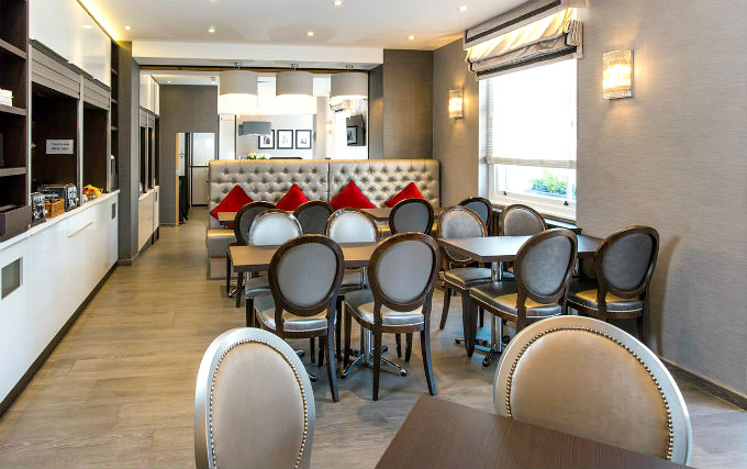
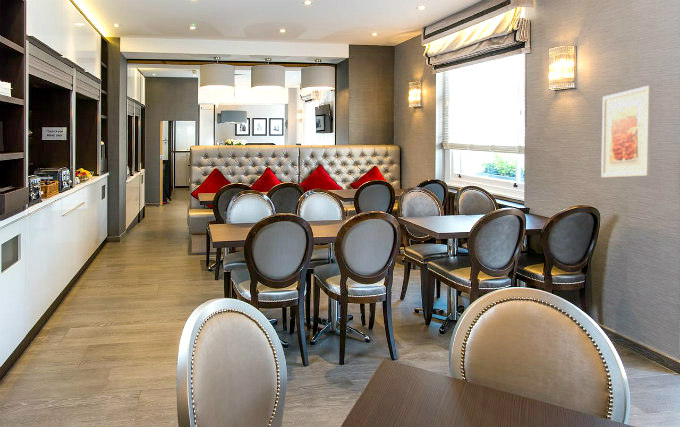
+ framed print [600,84,653,178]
